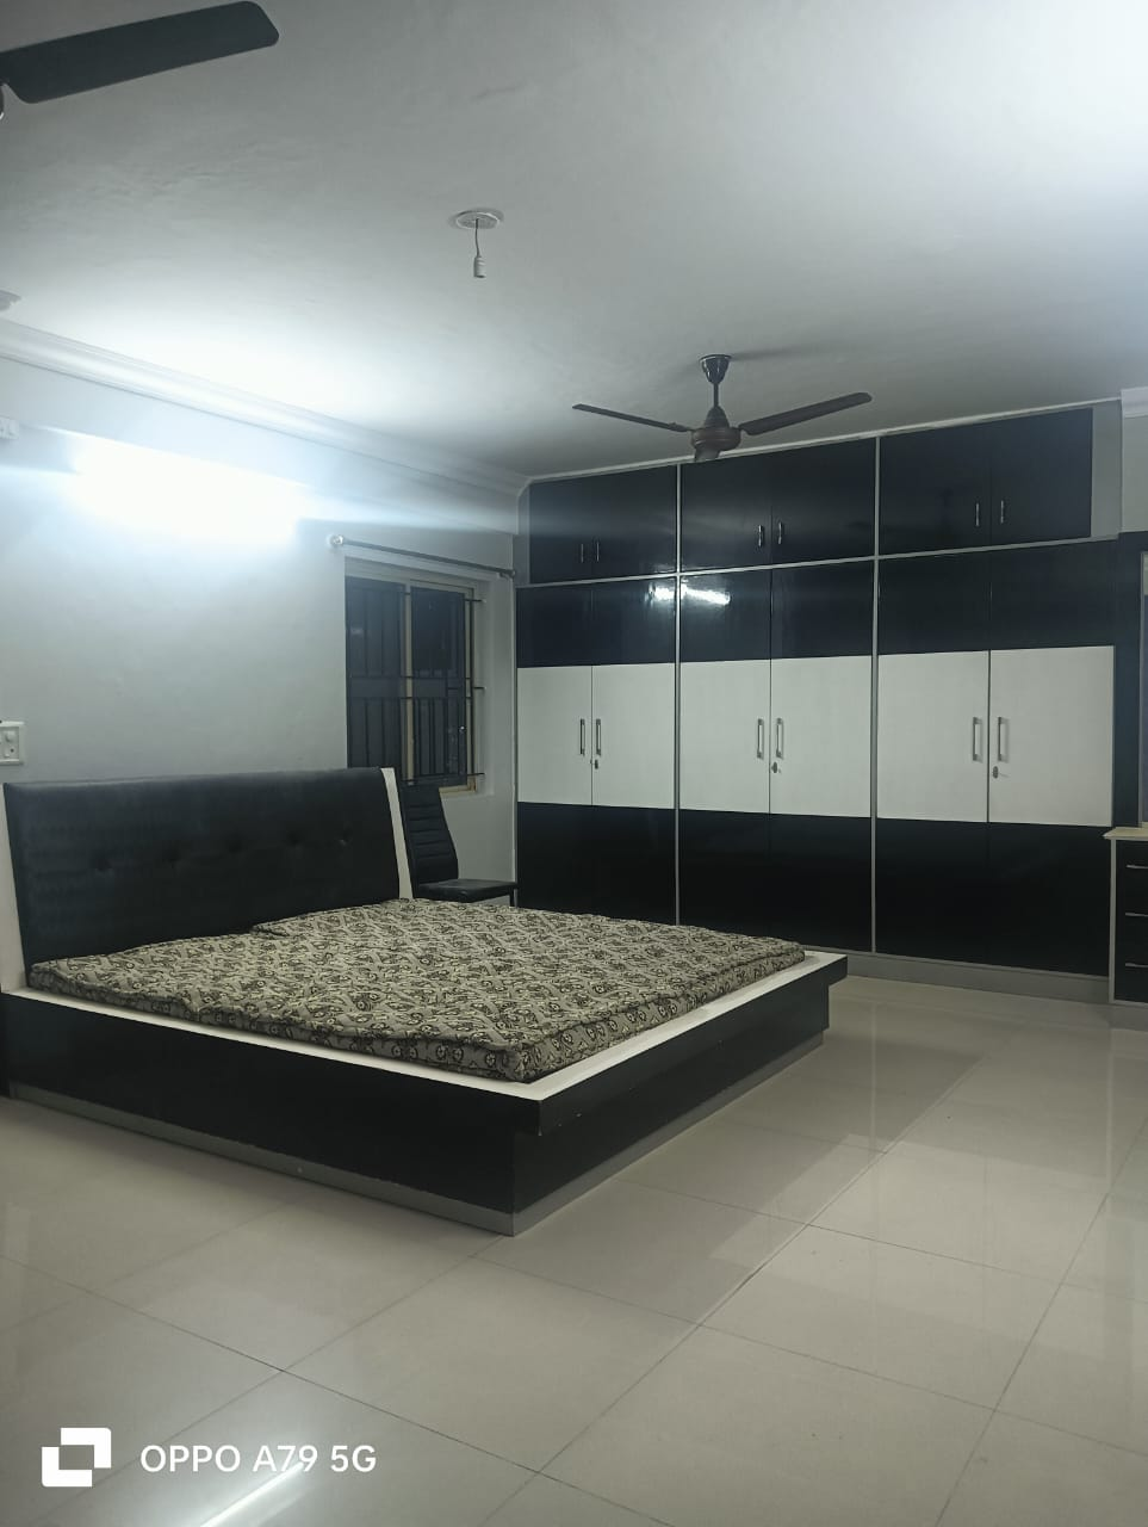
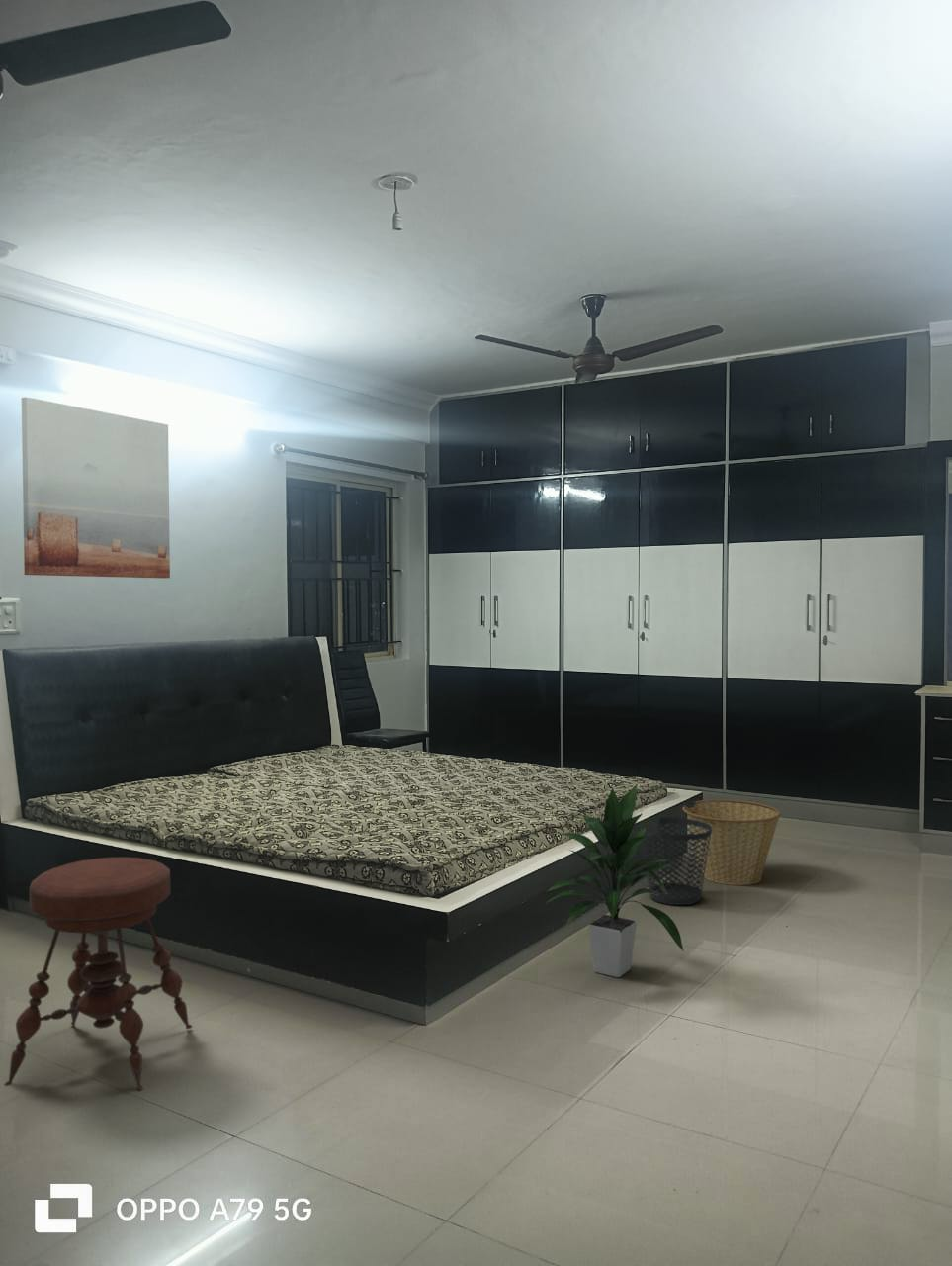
+ indoor plant [545,783,685,978]
+ basket [681,799,782,886]
+ wall art [20,396,171,579]
+ stool [4,857,193,1092]
+ wastebasket [642,817,713,906]
